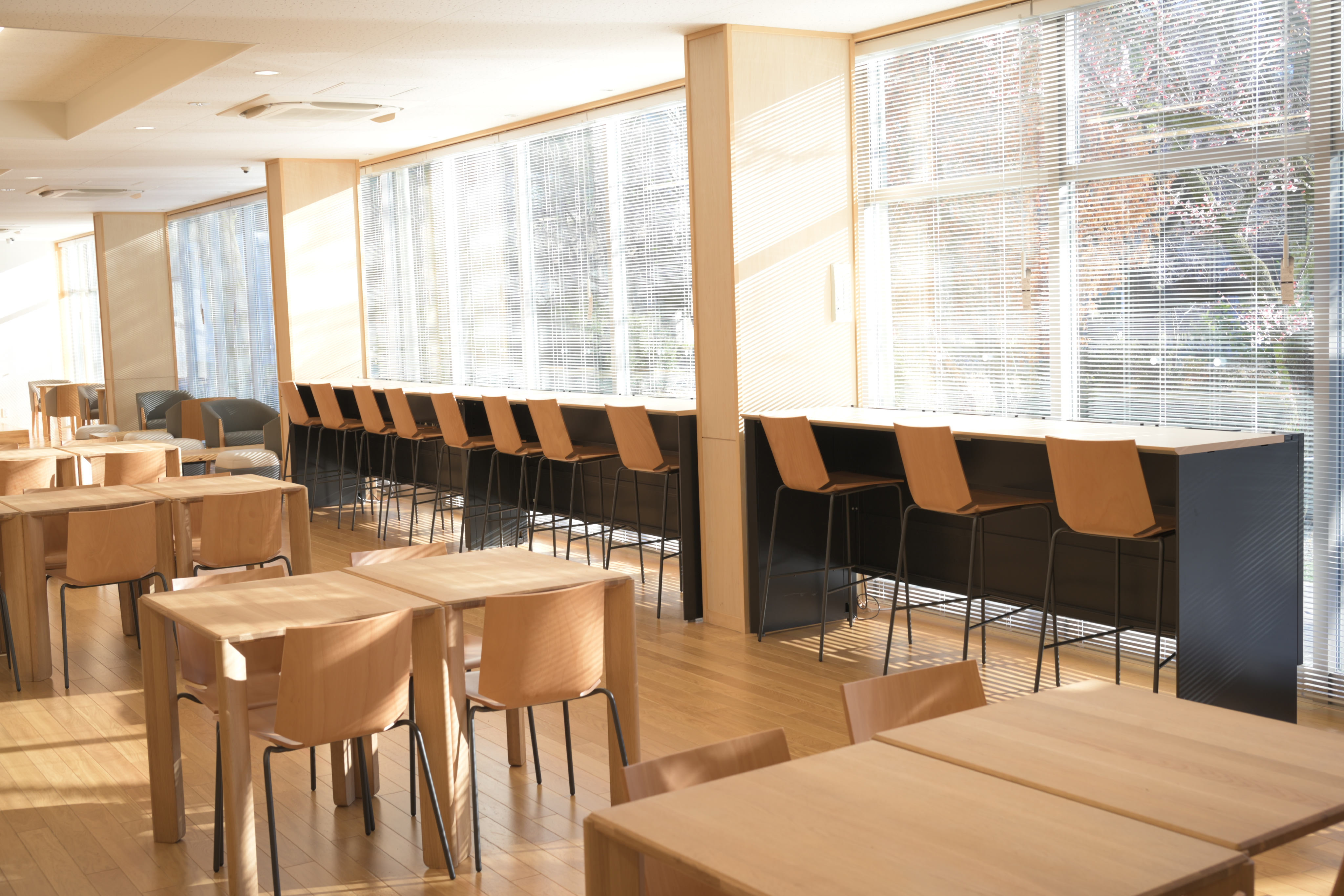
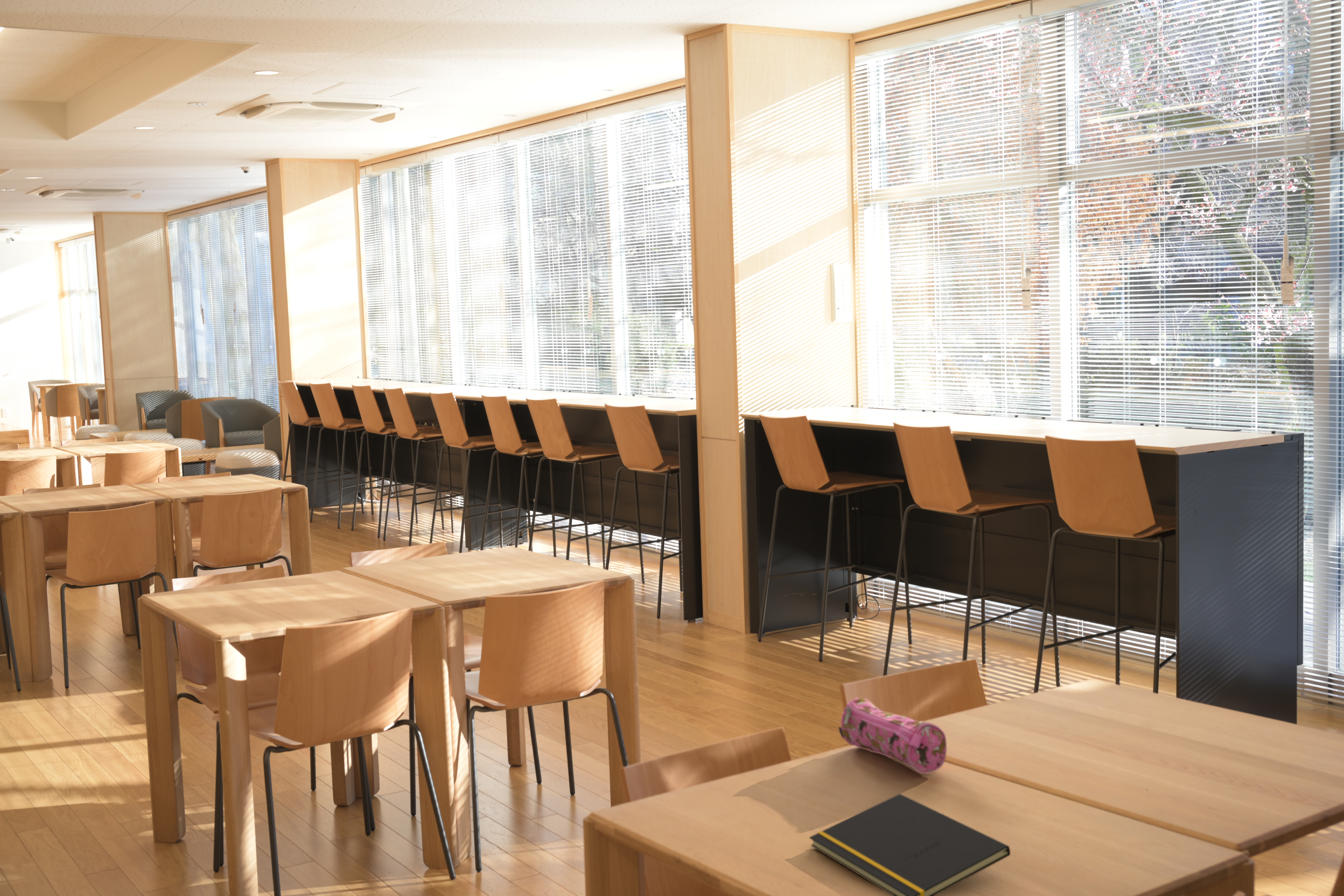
+ pencil case [838,697,947,774]
+ notepad [809,793,1011,896]
